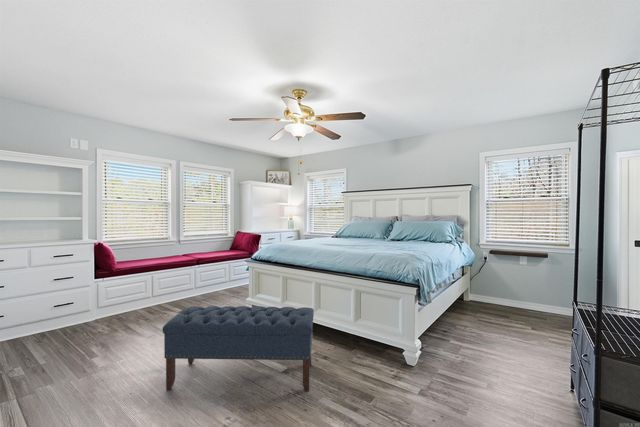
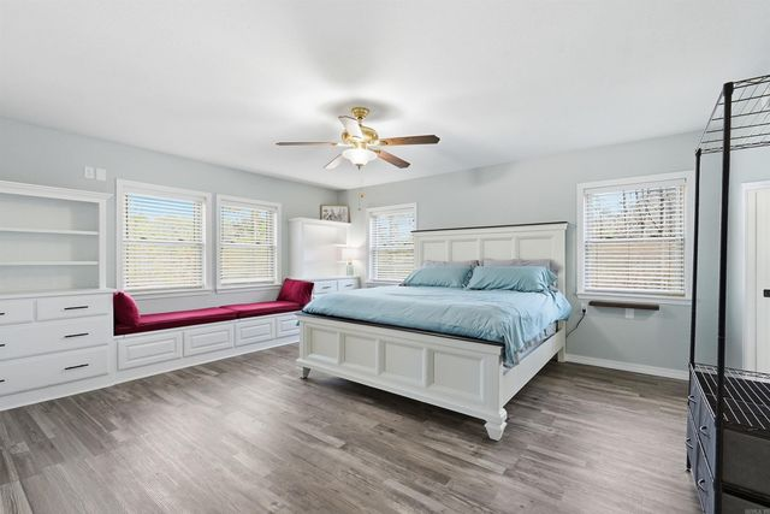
- bench [161,305,315,392]
